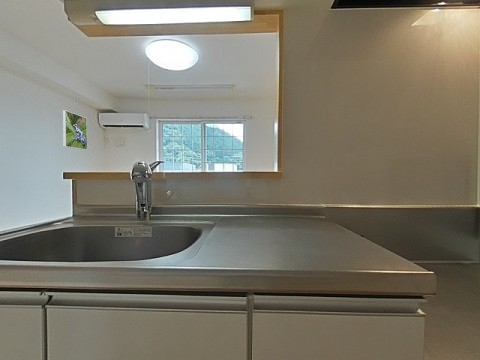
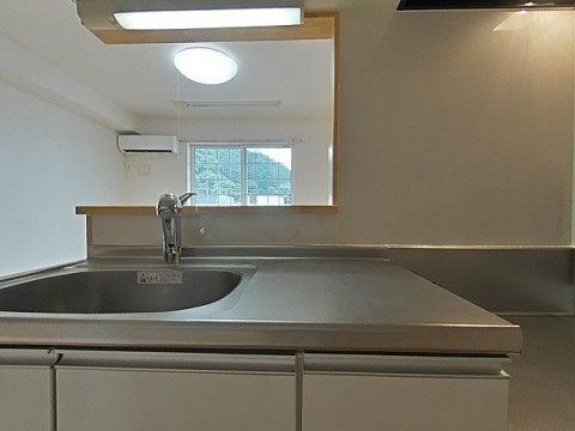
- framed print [62,109,88,151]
